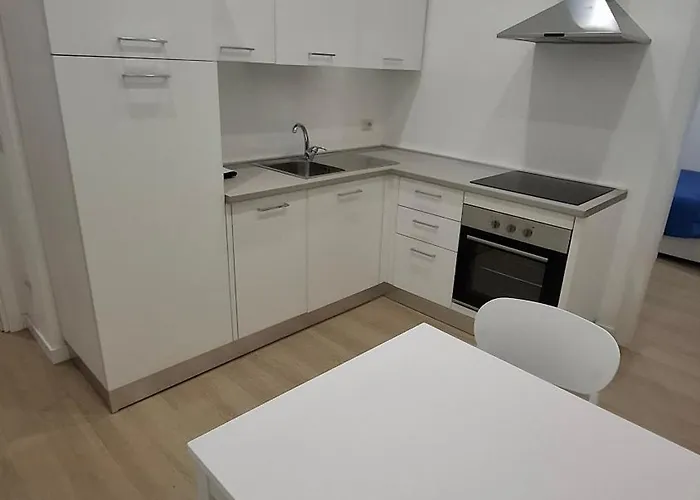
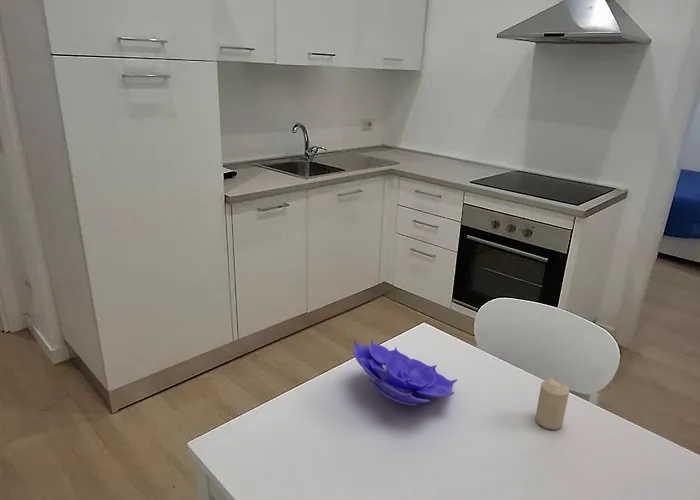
+ candle [535,377,570,430]
+ decorative bowl [352,338,458,406]
